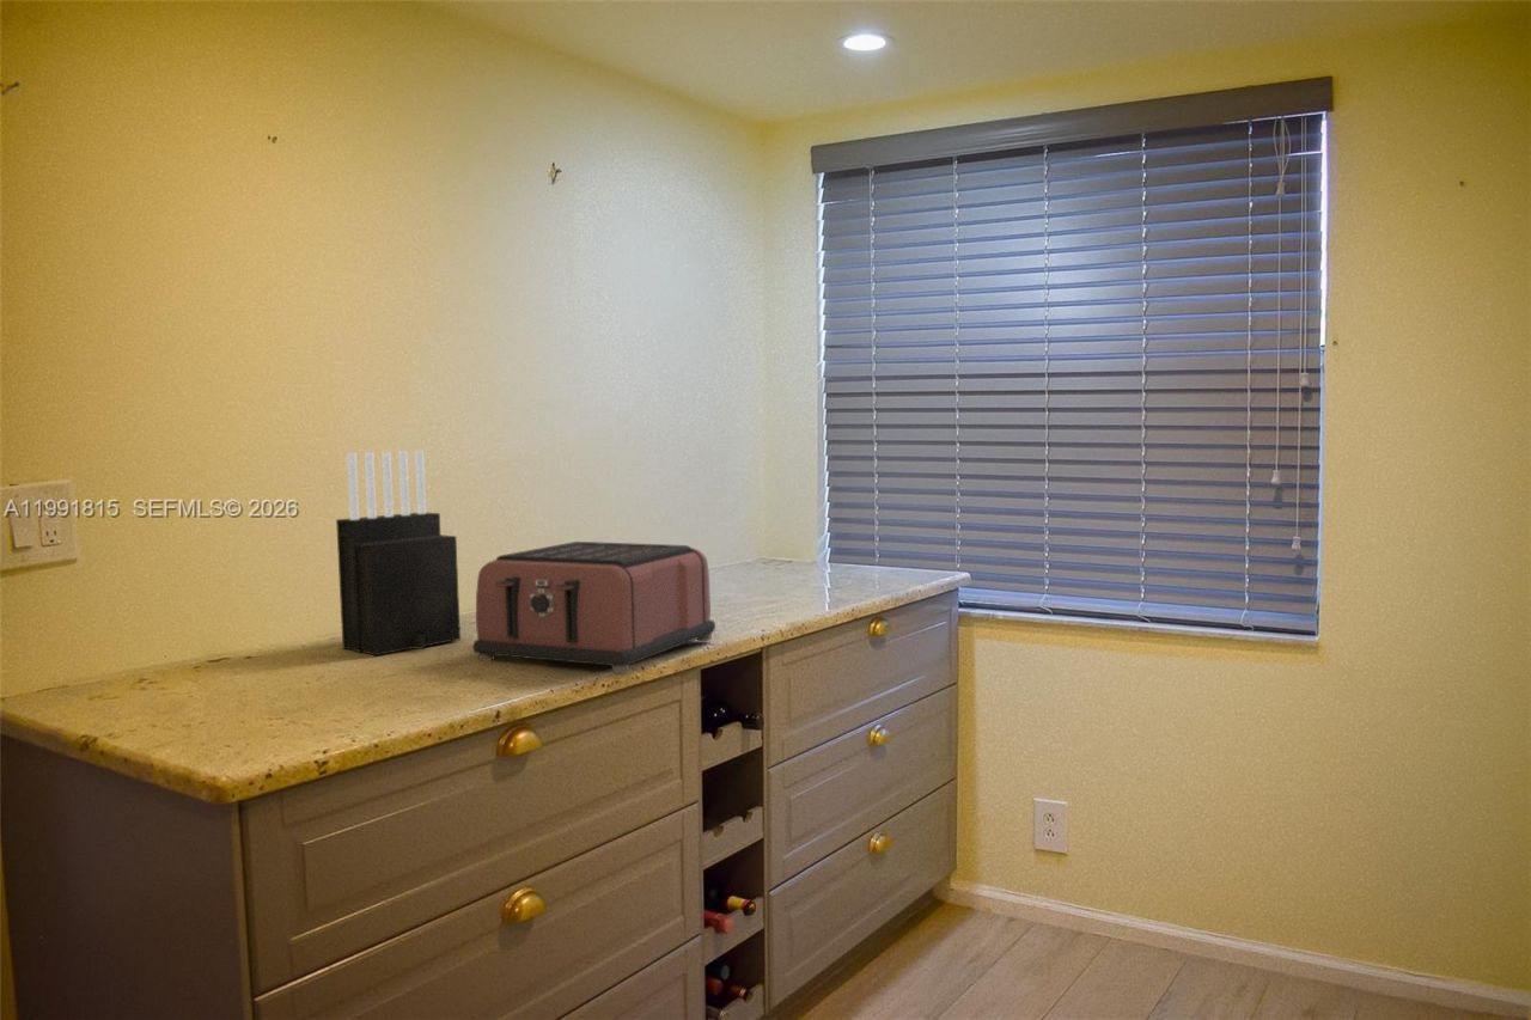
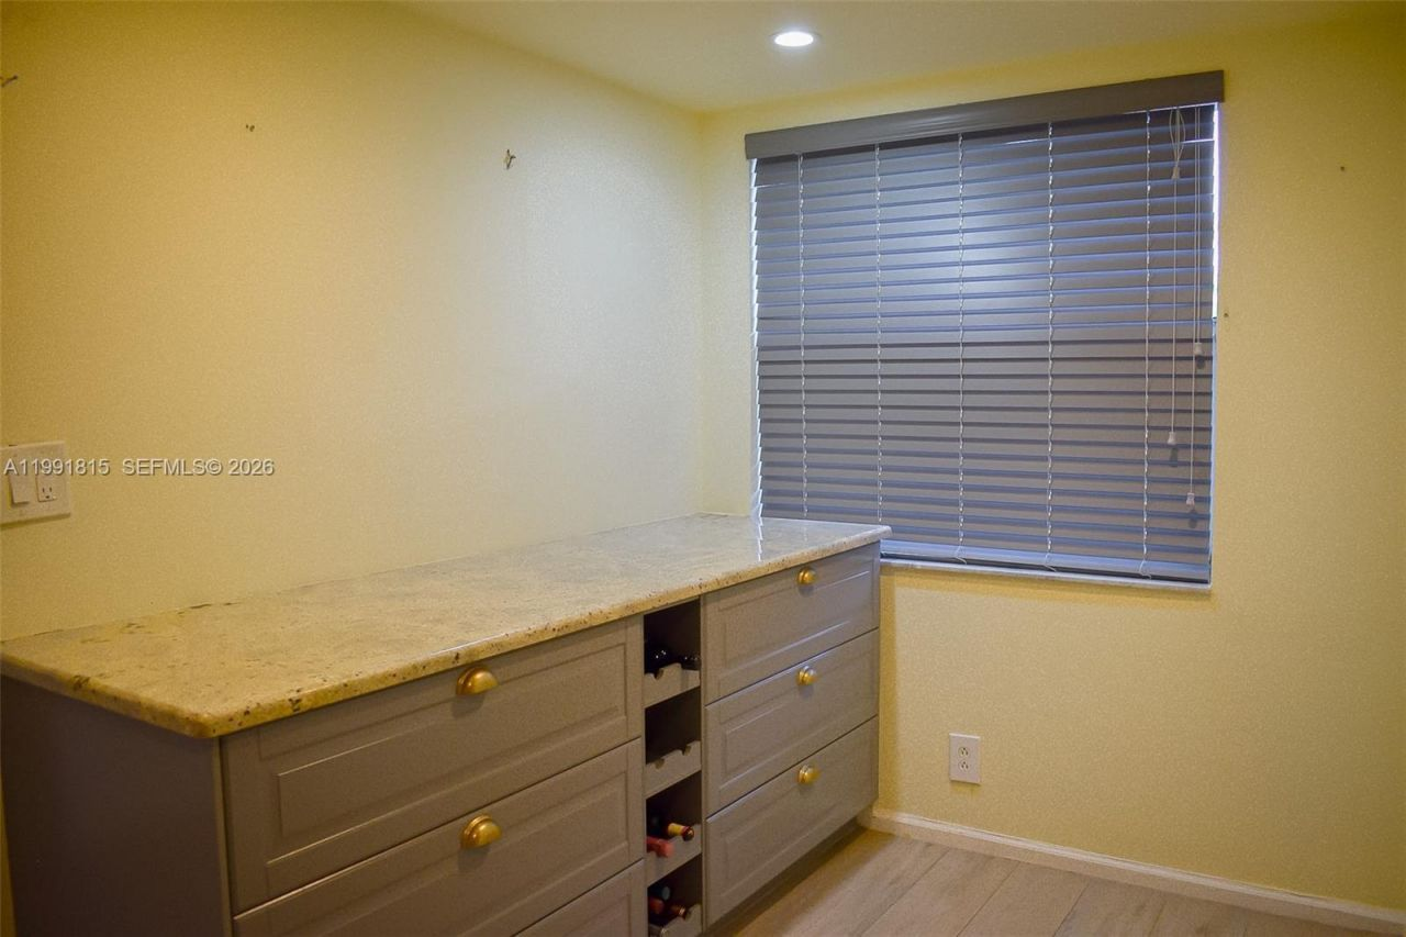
- knife block [335,450,462,656]
- toaster [471,540,716,674]
